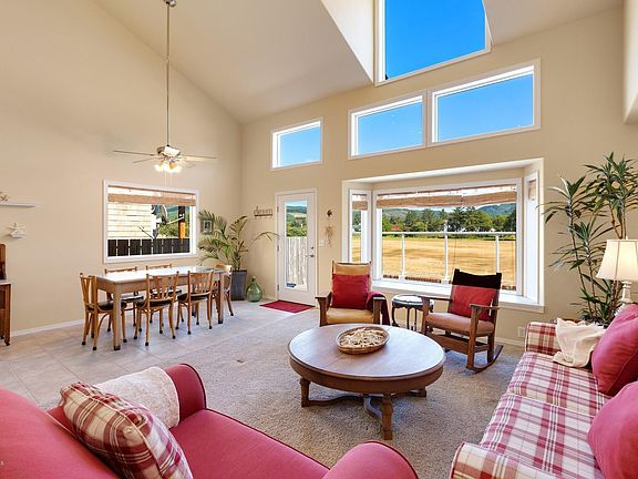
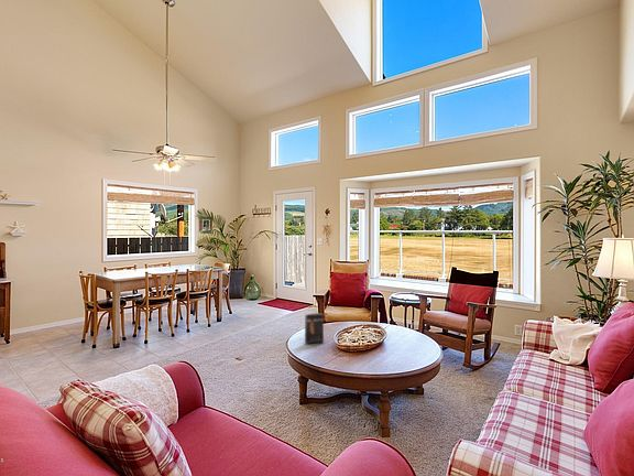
+ book [304,312,325,345]
